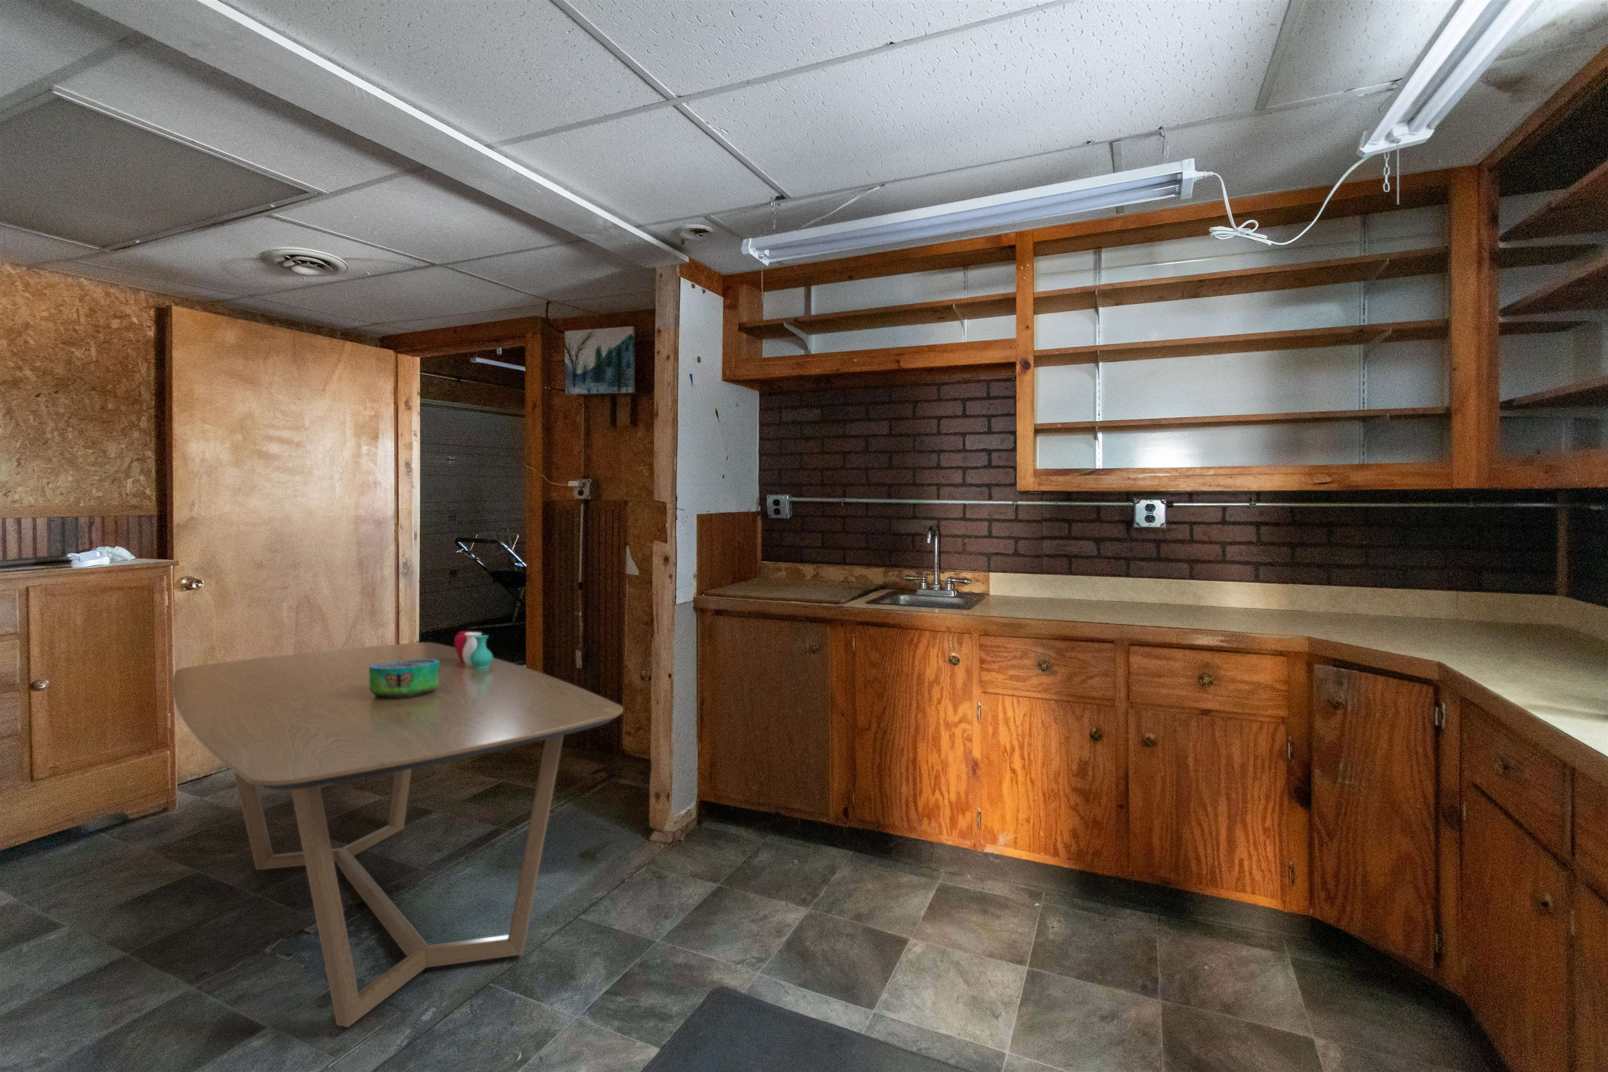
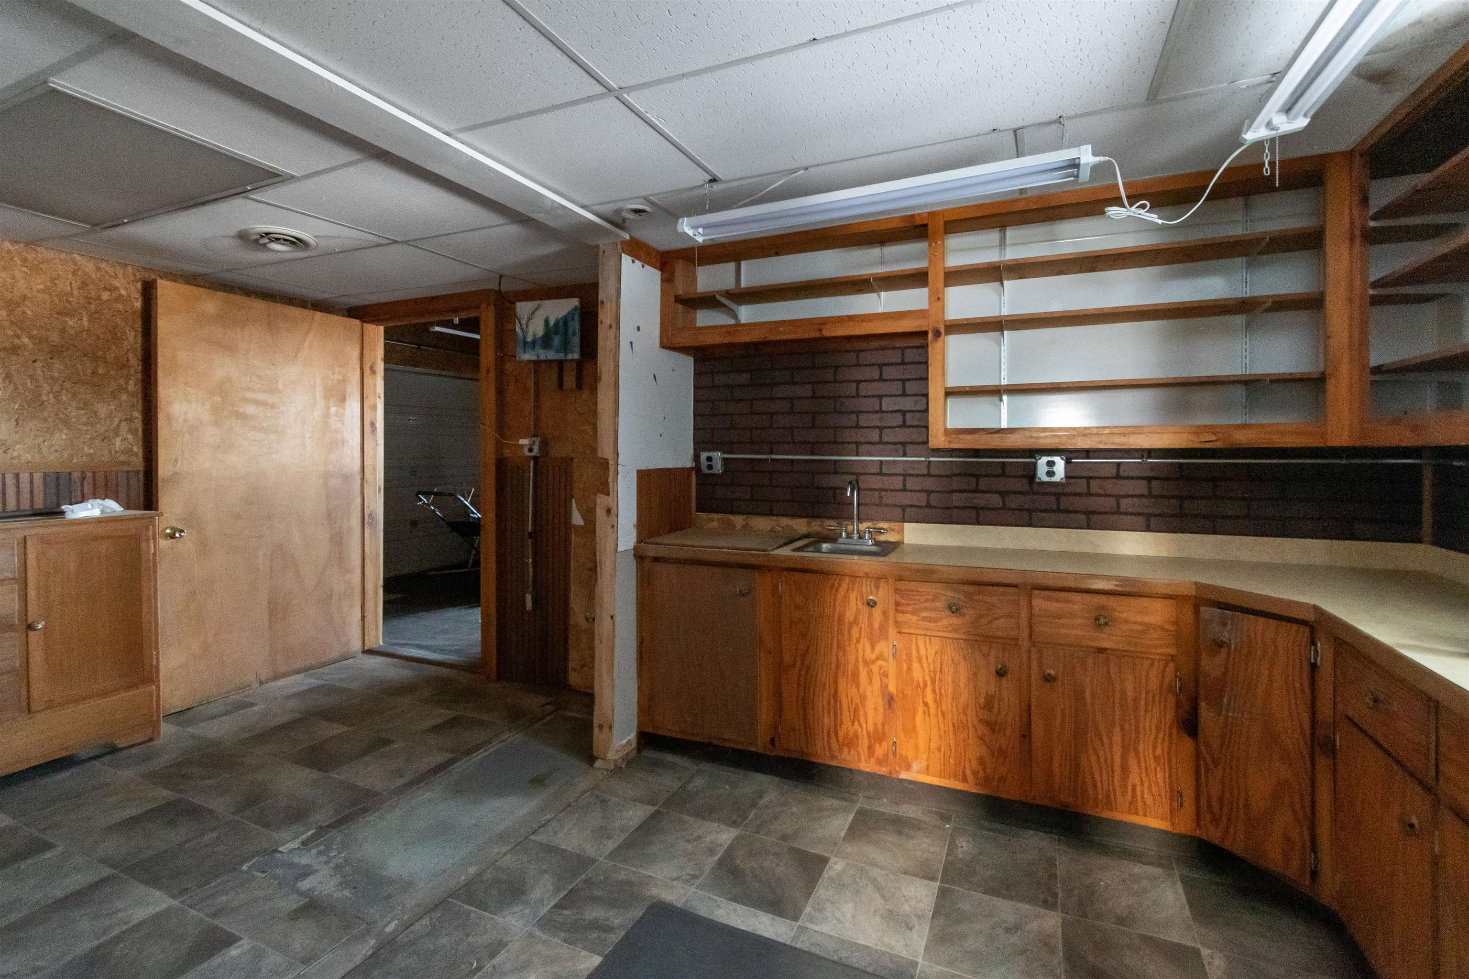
- decorative bowl [370,659,439,699]
- dining table [172,641,623,1028]
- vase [453,631,493,669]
